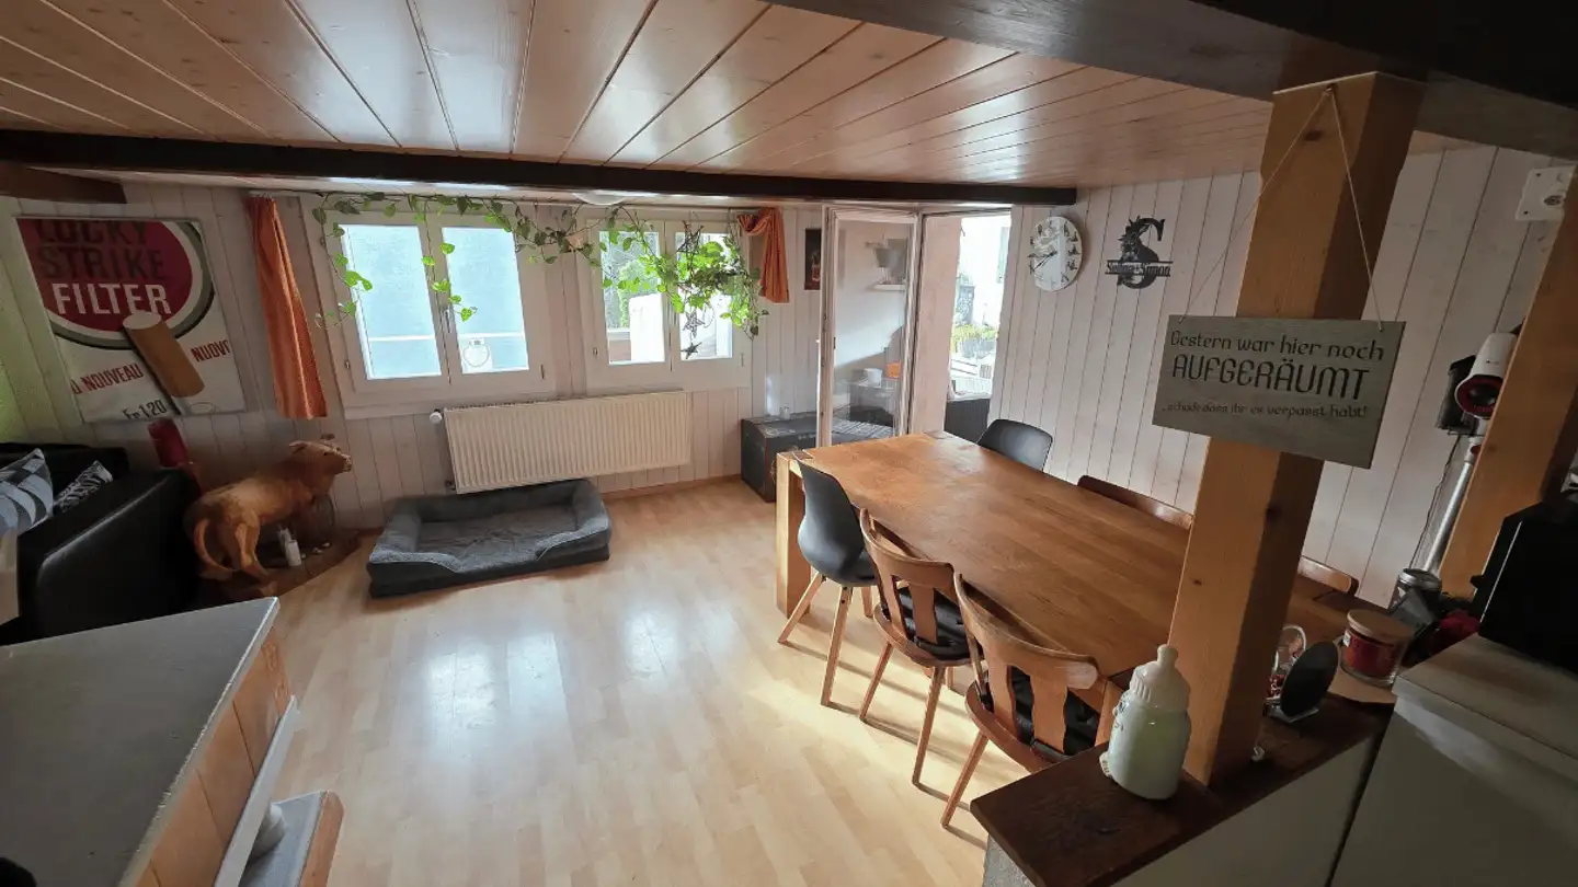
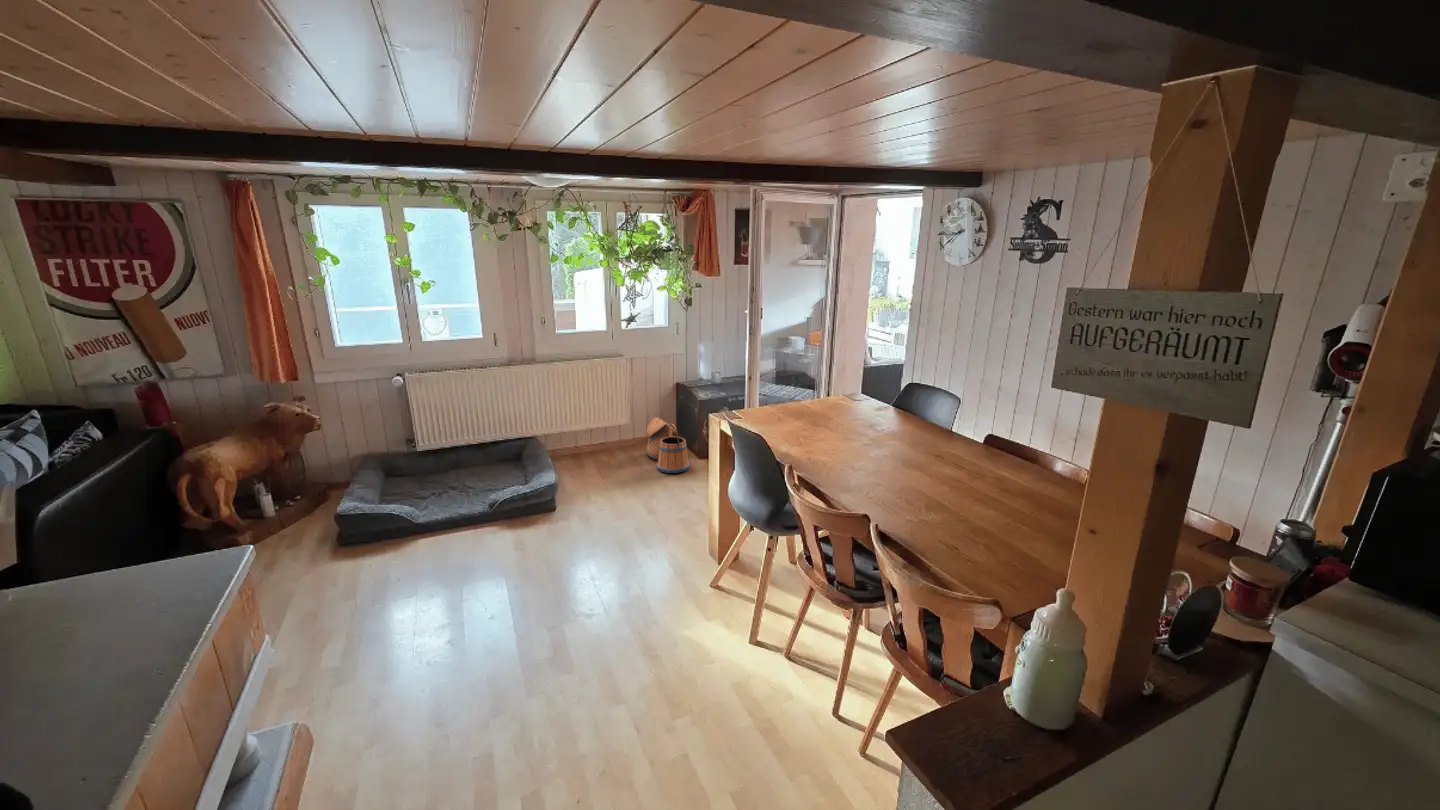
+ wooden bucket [645,416,690,474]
